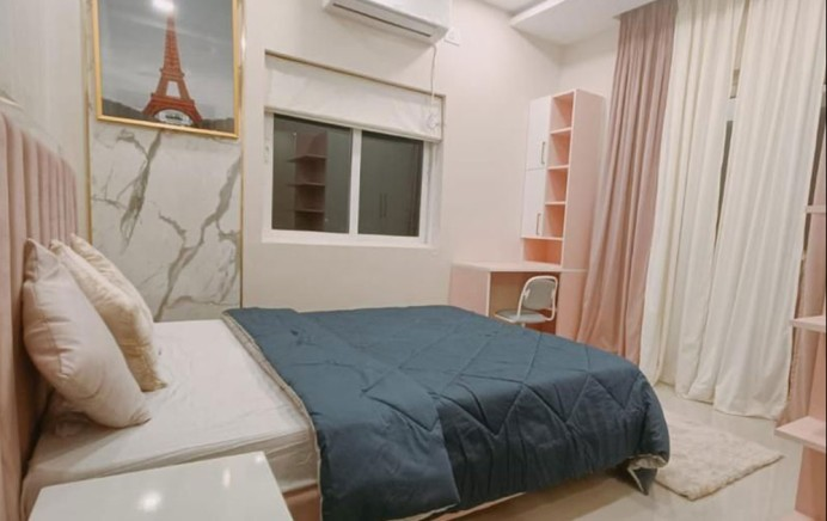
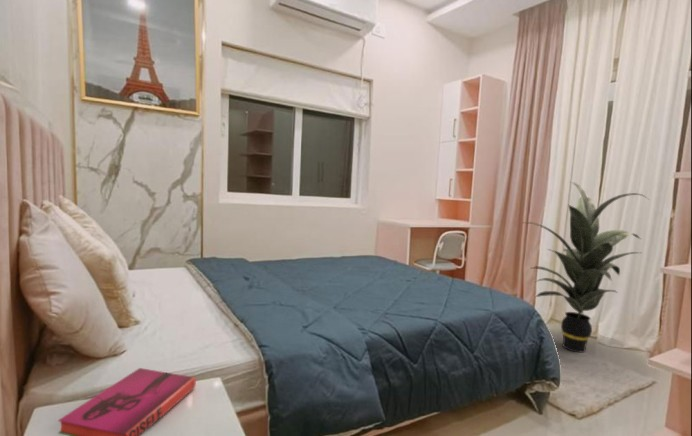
+ indoor plant [523,181,649,353]
+ hardback book [57,367,197,436]
